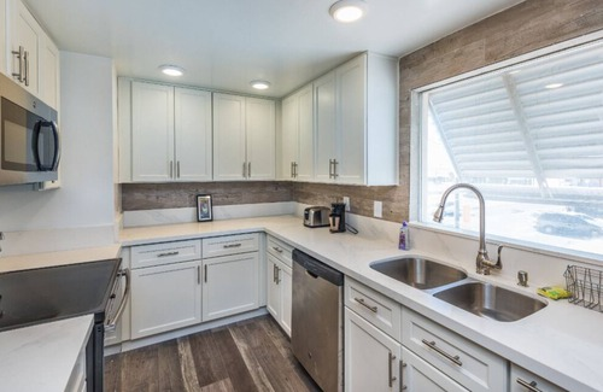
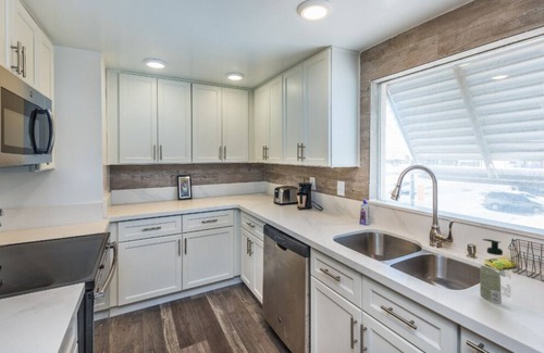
+ soap dispenser [479,238,512,305]
